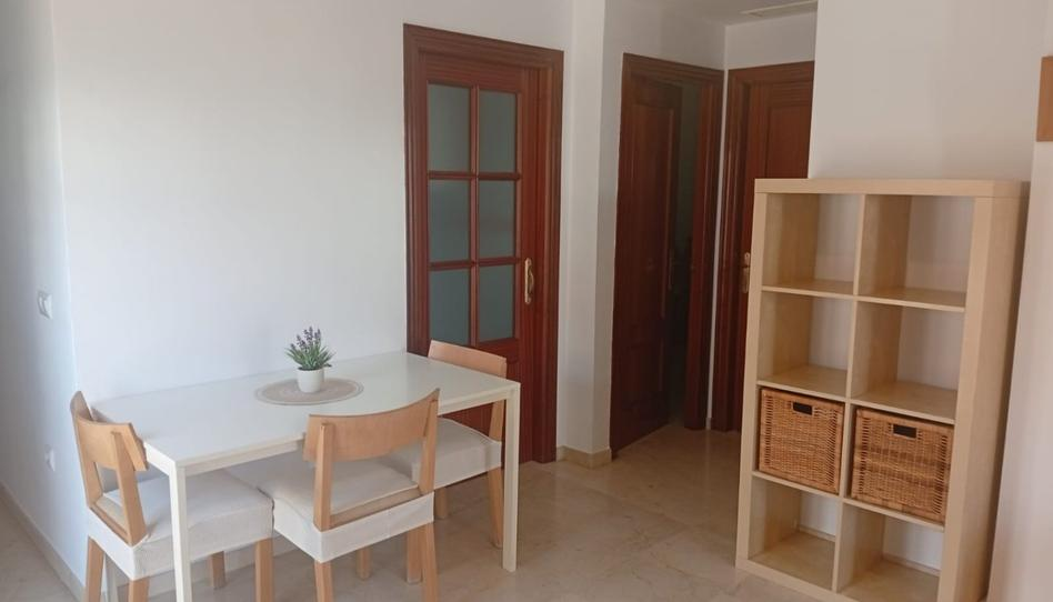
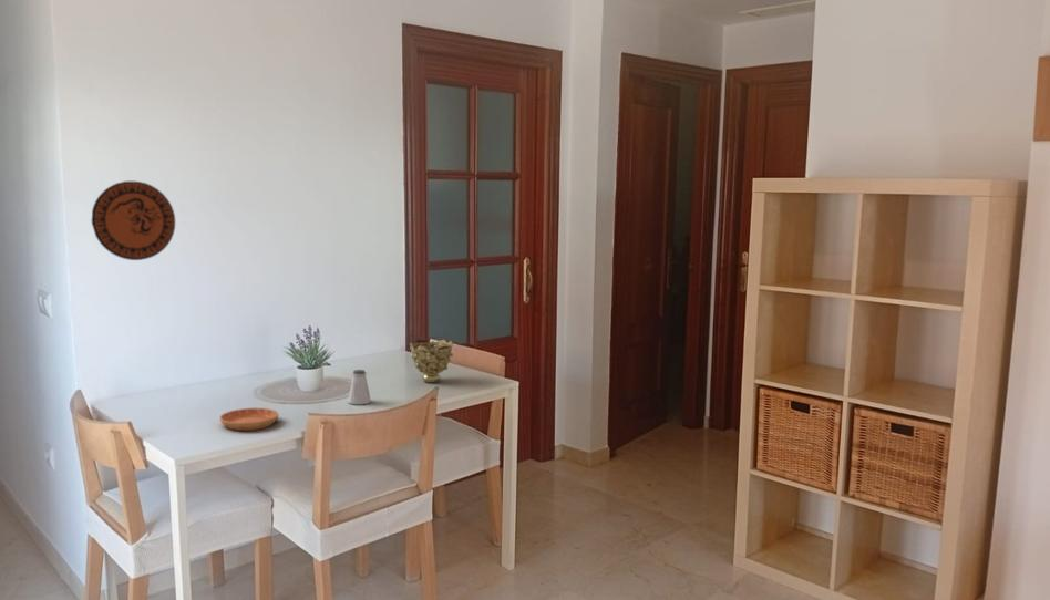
+ decorative plate [91,180,176,261]
+ saucer [218,407,279,432]
+ decorative bowl [409,339,455,383]
+ saltshaker [347,369,372,405]
